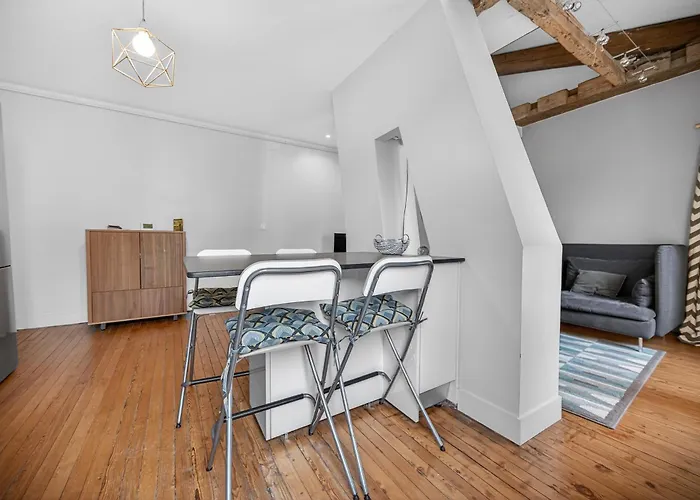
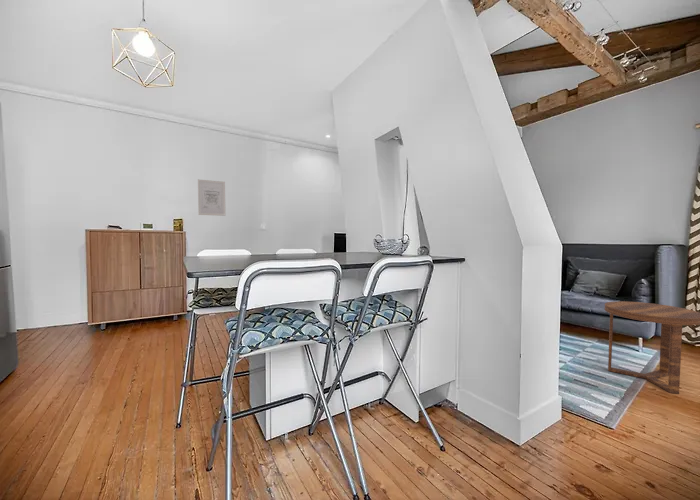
+ wall art [197,178,226,217]
+ side table [604,300,700,395]
